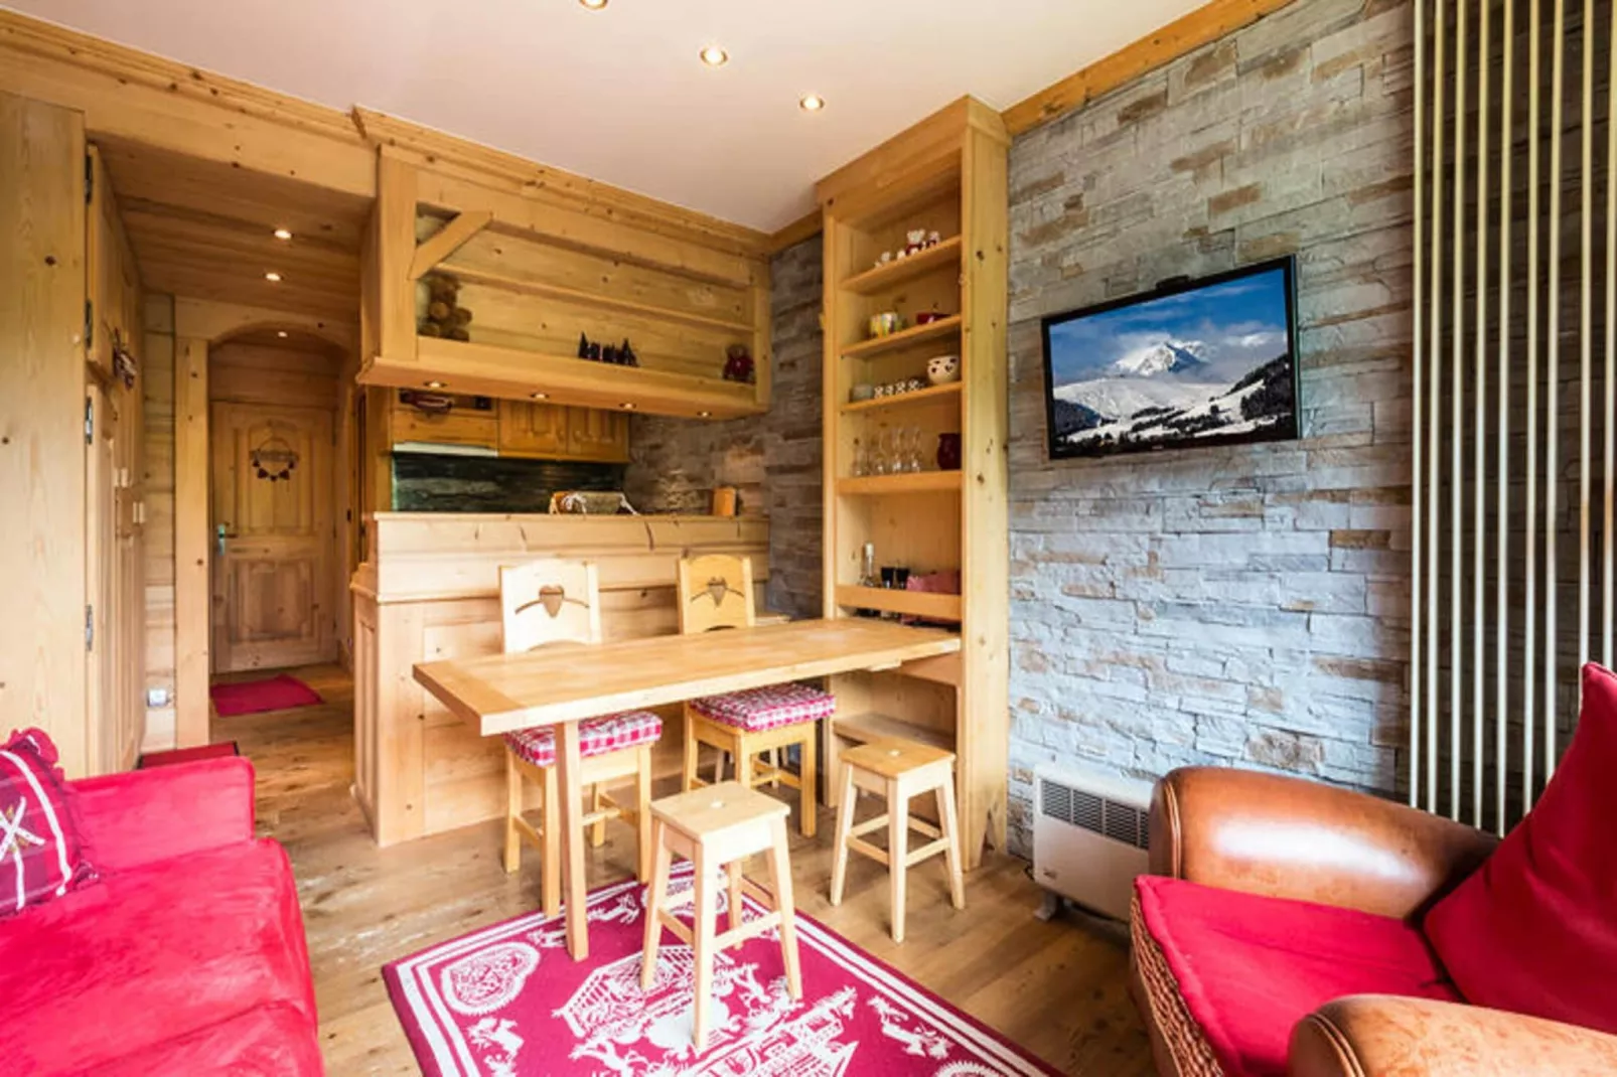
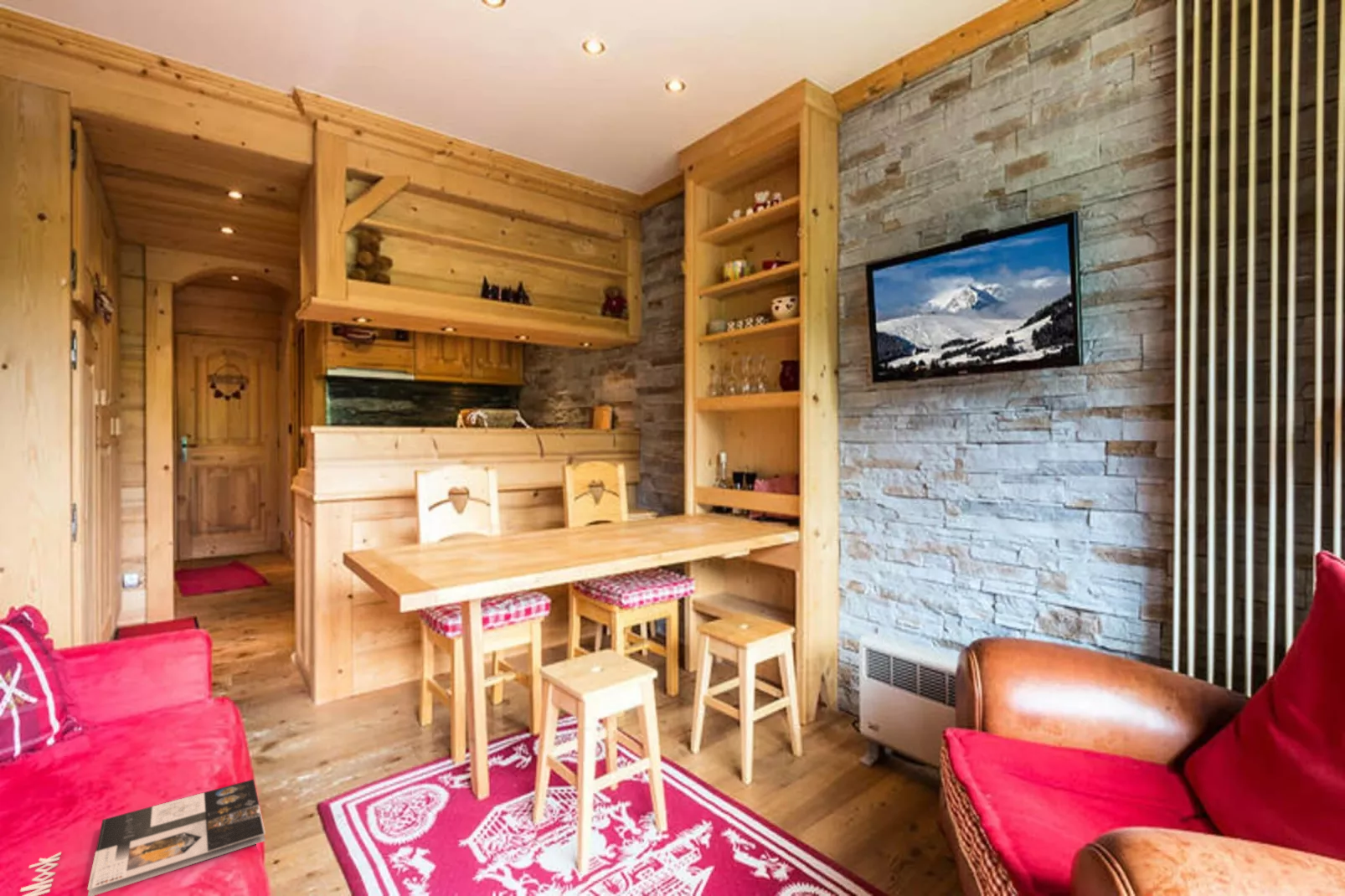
+ magazine [19,778,266,896]
